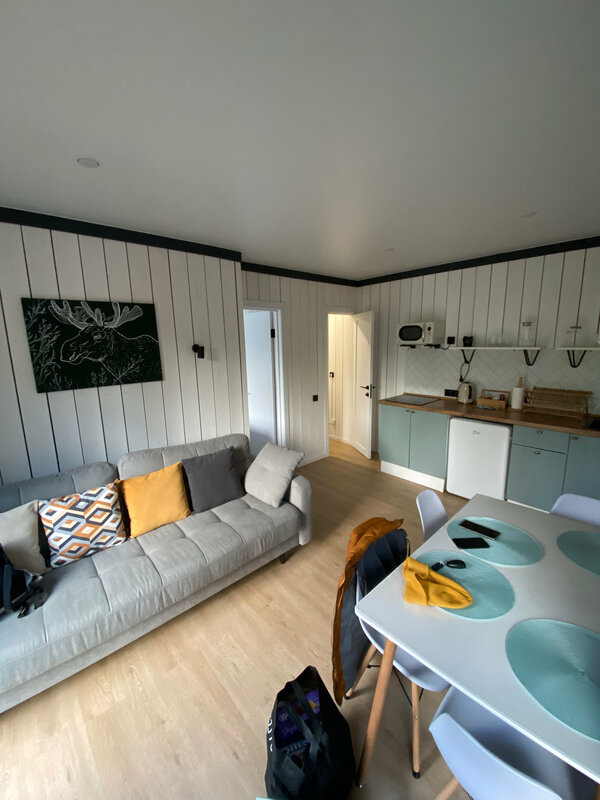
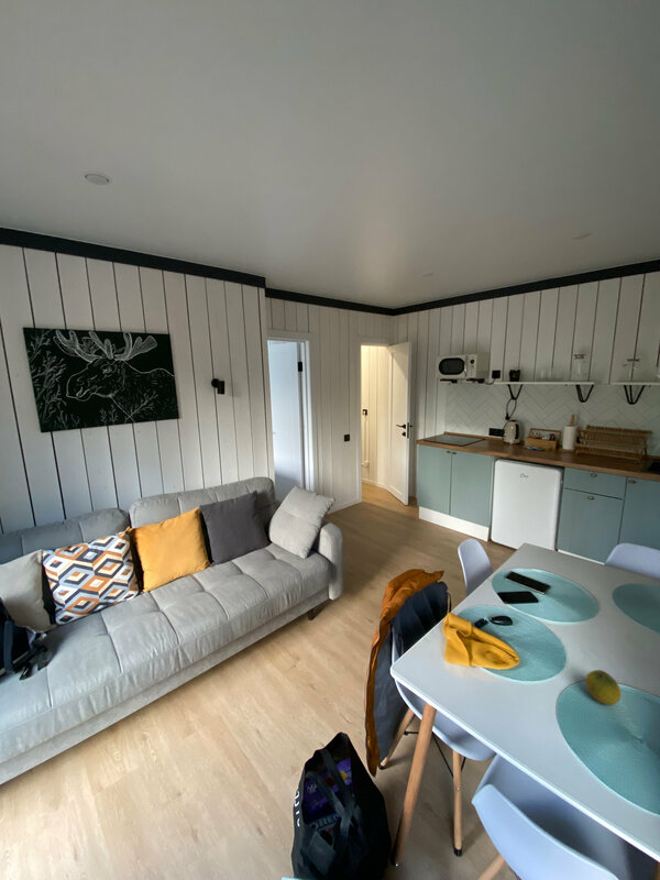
+ fruit [584,669,623,706]
